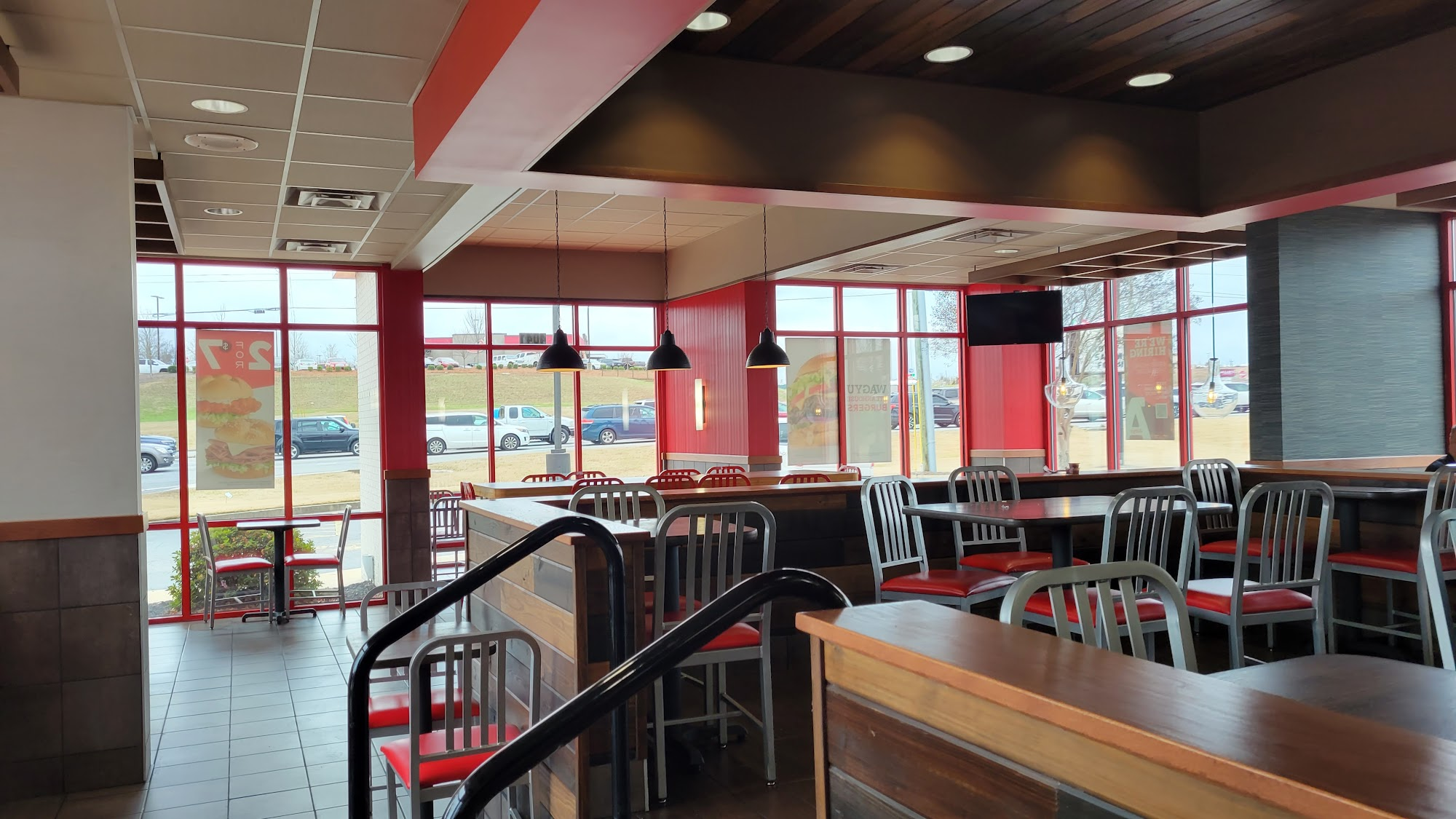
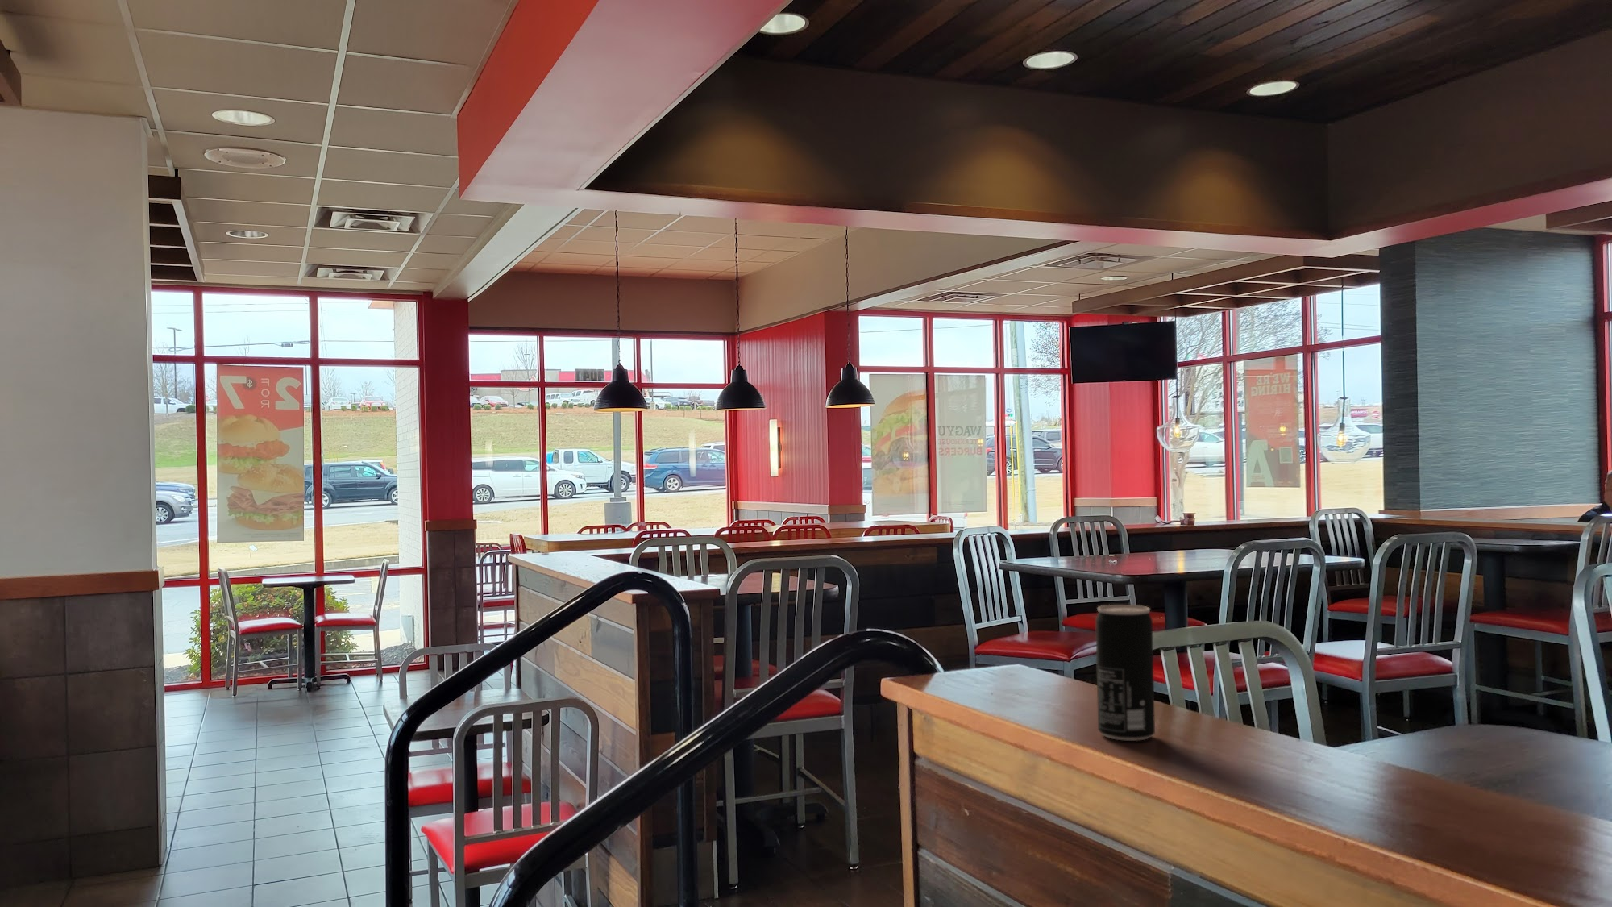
+ beverage can [1095,604,1156,742]
